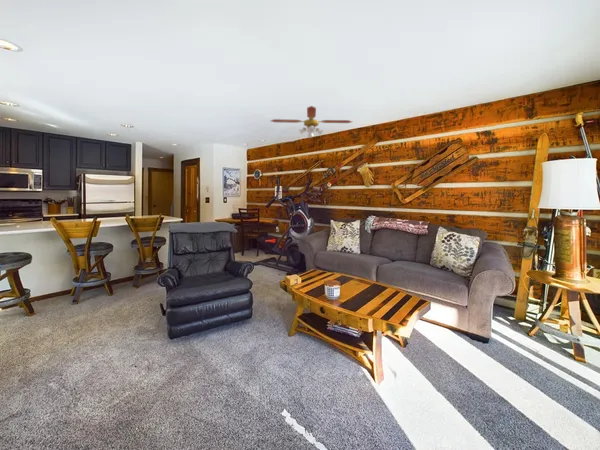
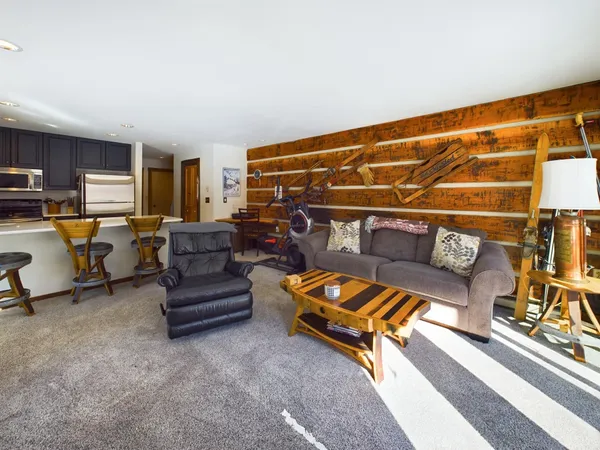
- ceiling fan [270,105,353,138]
